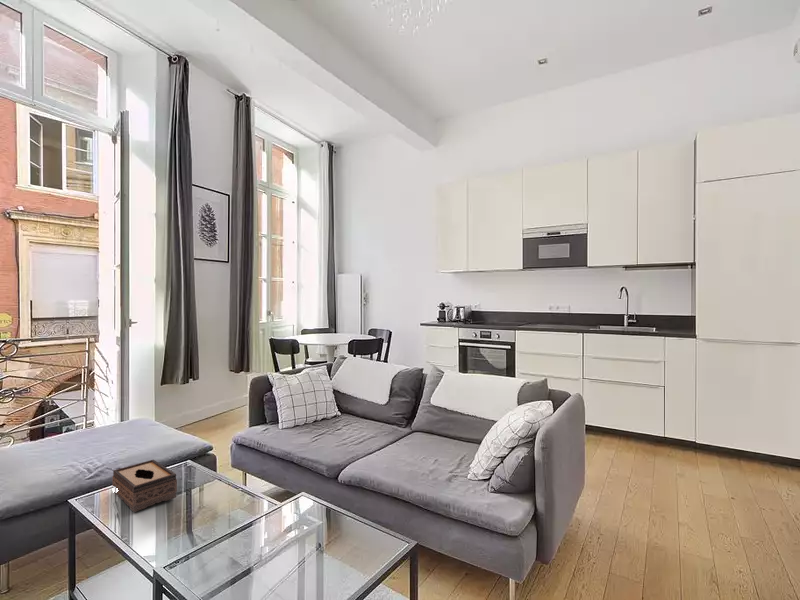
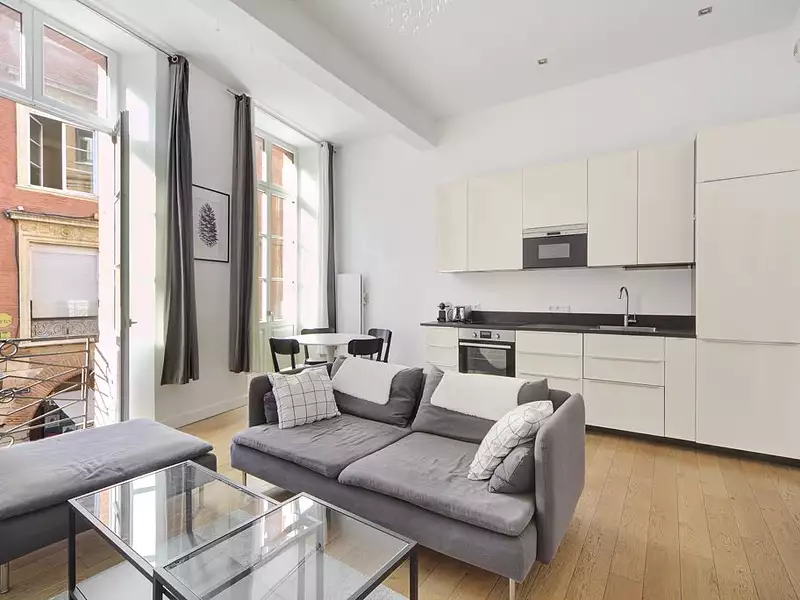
- tissue box [112,459,178,513]
